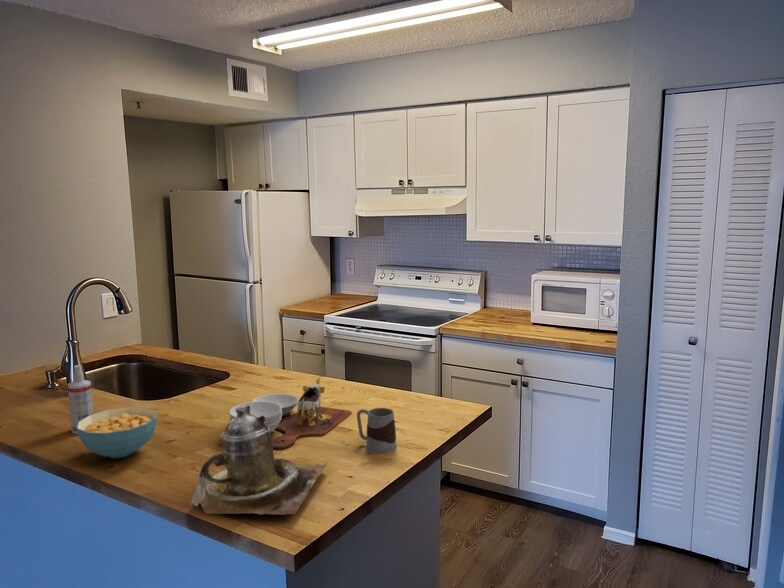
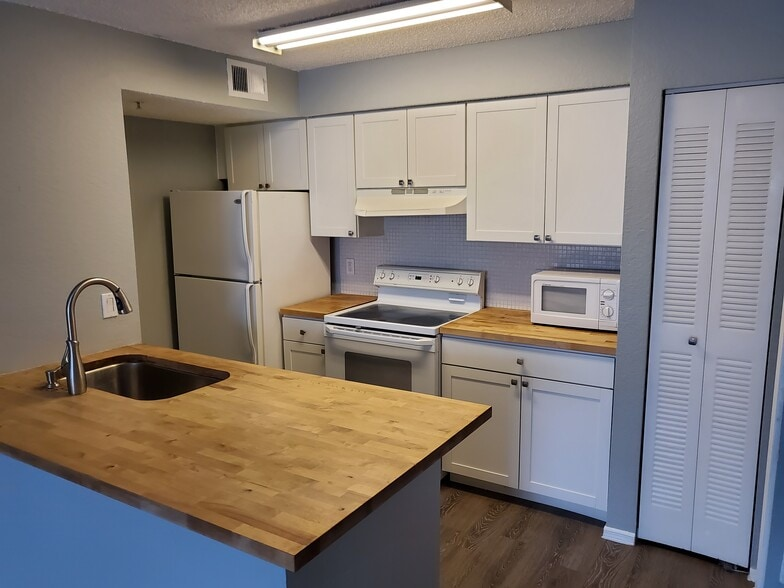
- cereal bowl [77,406,157,459]
- teapot [190,405,329,516]
- mug [356,407,398,455]
- cutting board [229,377,353,450]
- spray bottle [67,364,94,435]
